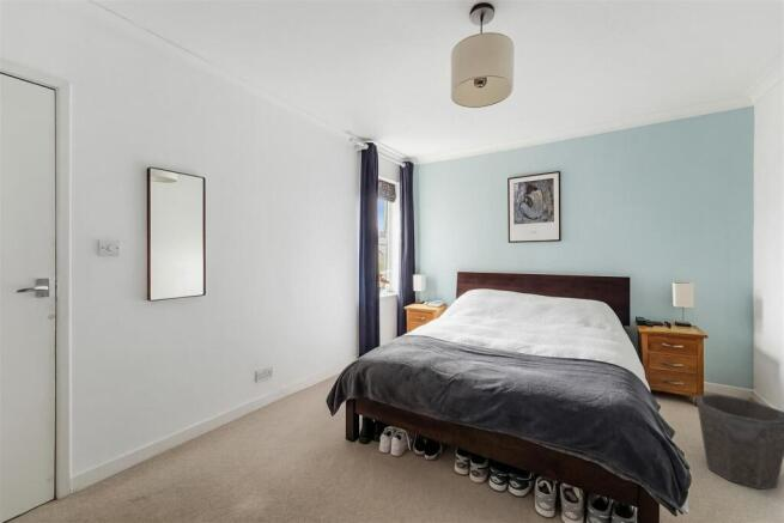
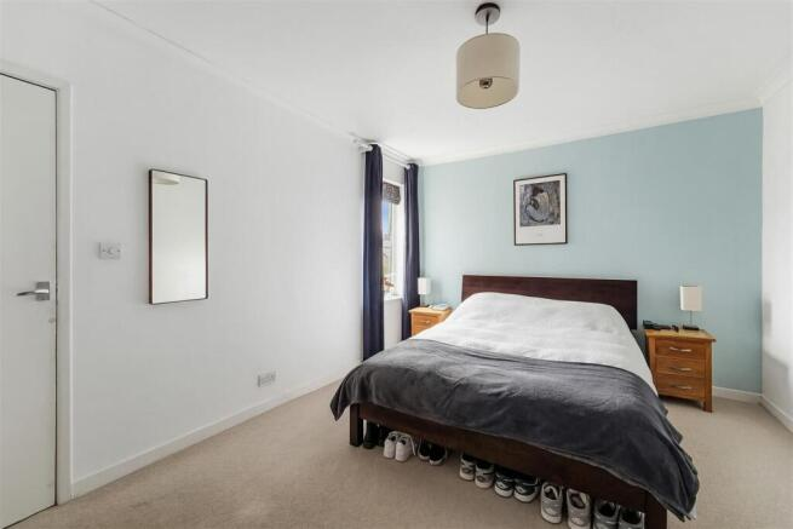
- waste bin [694,394,784,491]
